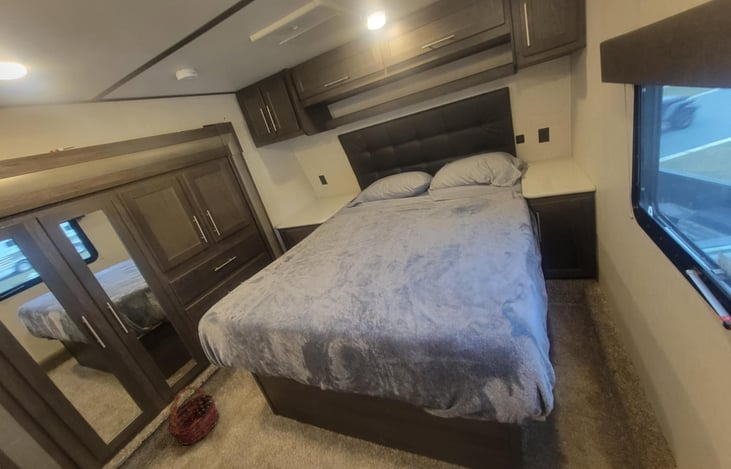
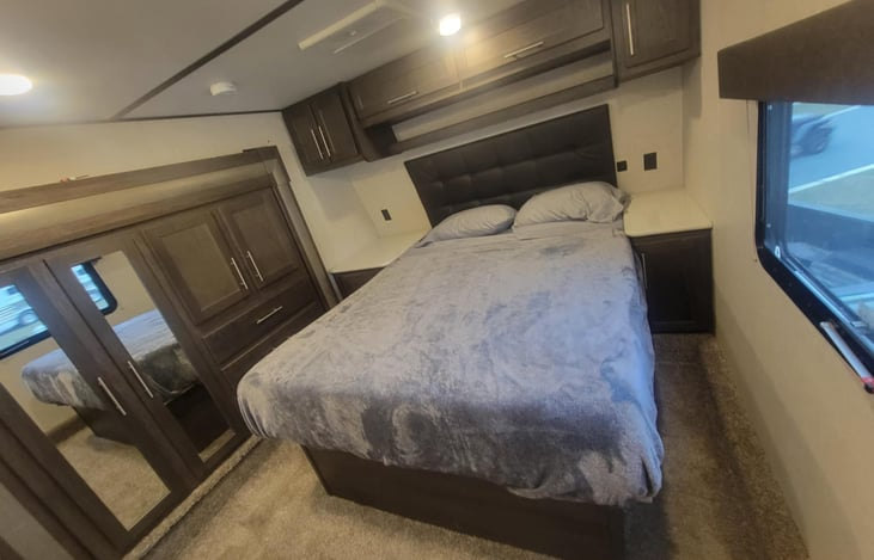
- basket [166,385,220,446]
